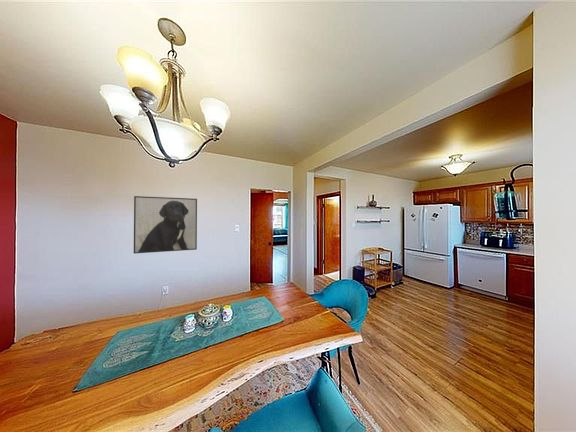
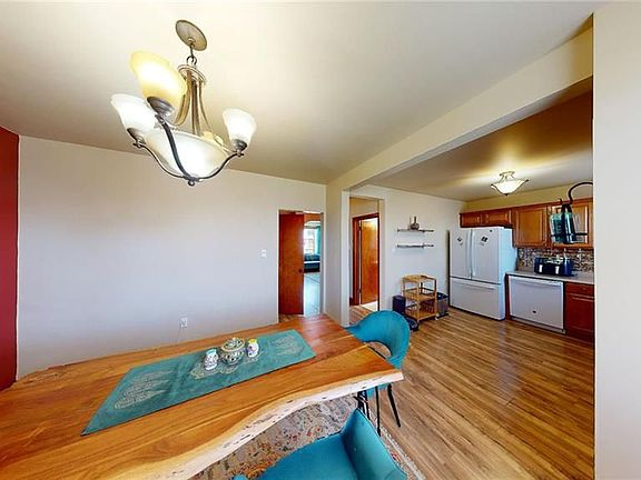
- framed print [133,195,198,255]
